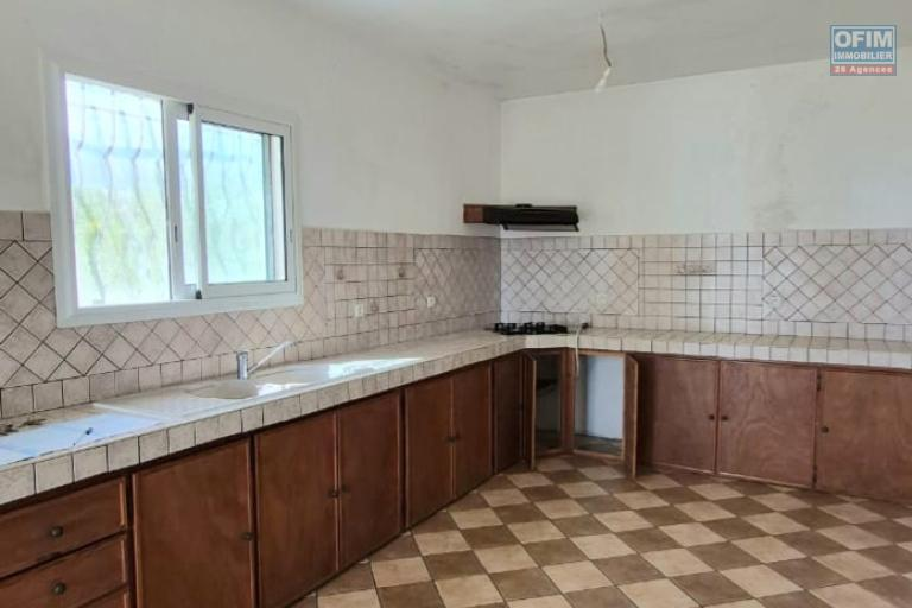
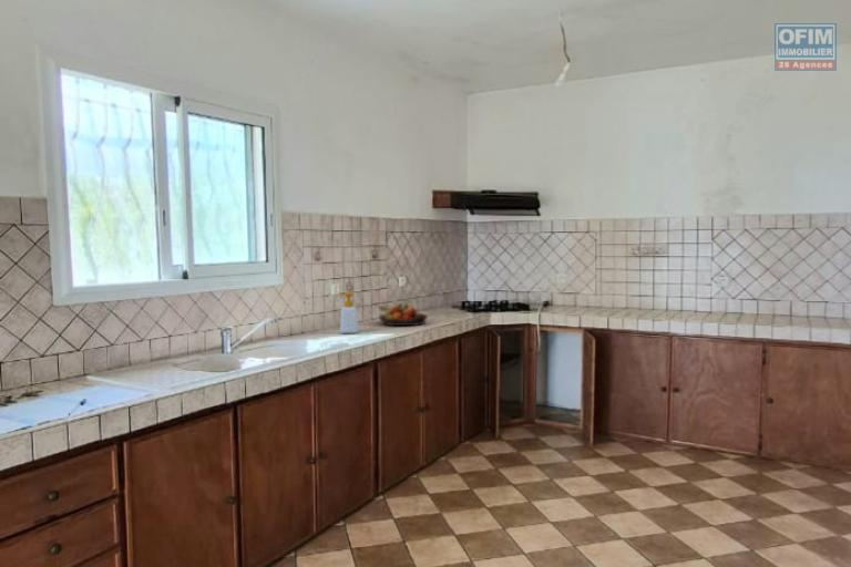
+ fruit bowl [377,301,429,327]
+ soap bottle [330,291,359,334]
